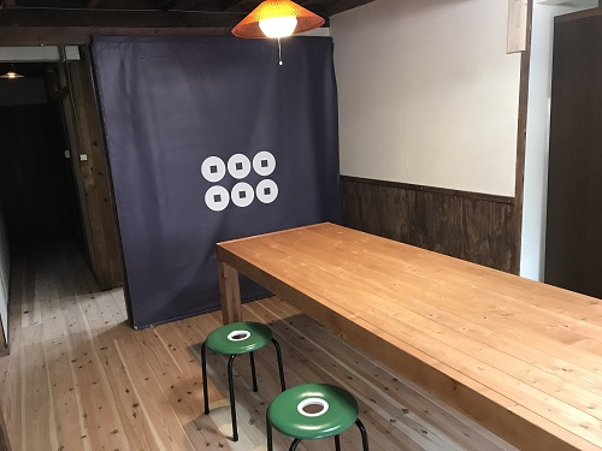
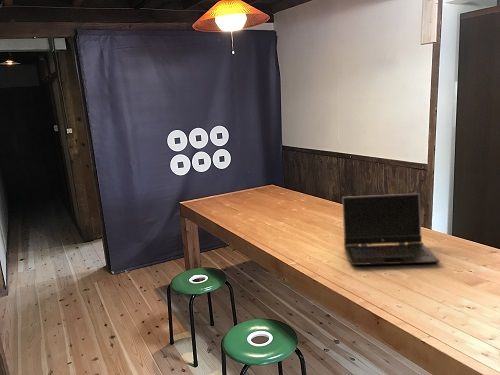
+ laptop computer [341,193,441,266]
